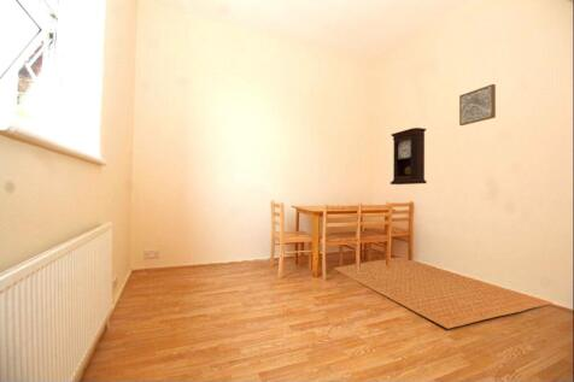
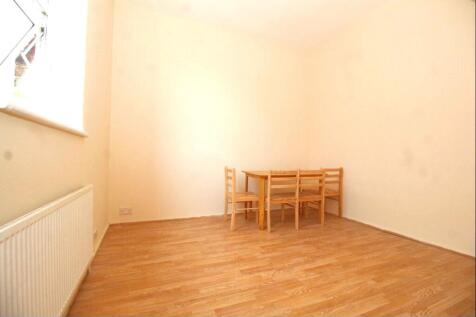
- wall art [458,83,497,127]
- rug [333,255,554,330]
- pendulum clock [390,127,428,186]
